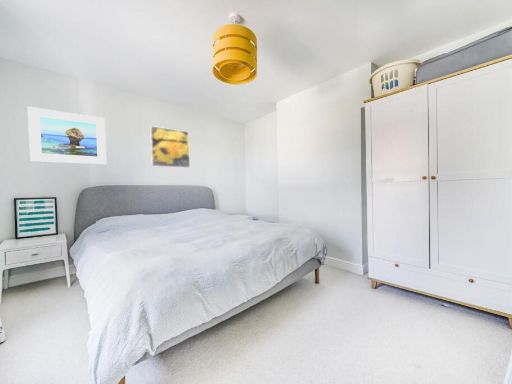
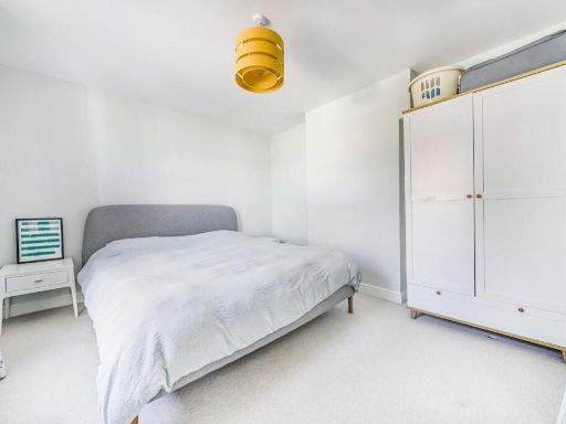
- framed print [27,106,107,165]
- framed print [149,125,191,169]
